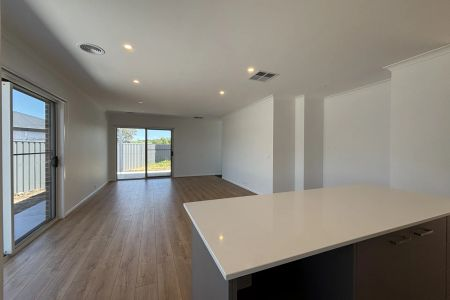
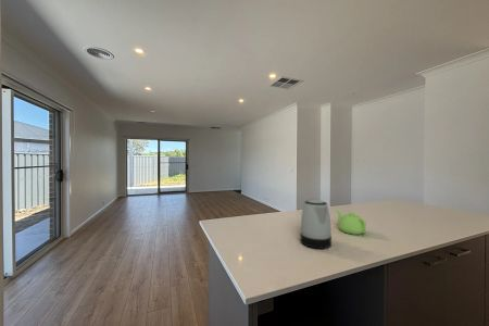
+ kettle [299,199,333,250]
+ teapot [336,209,368,236]
